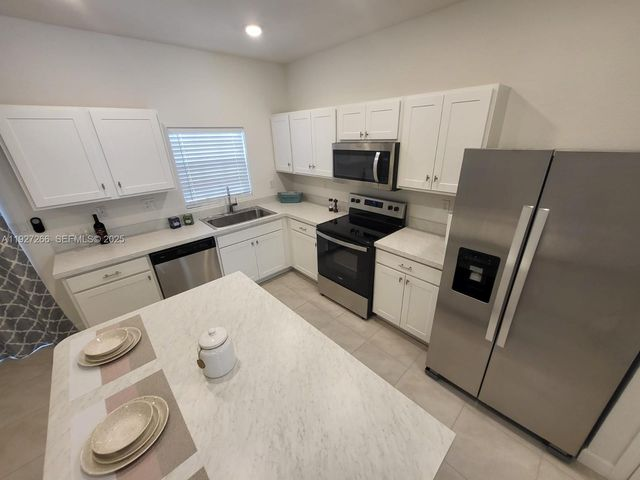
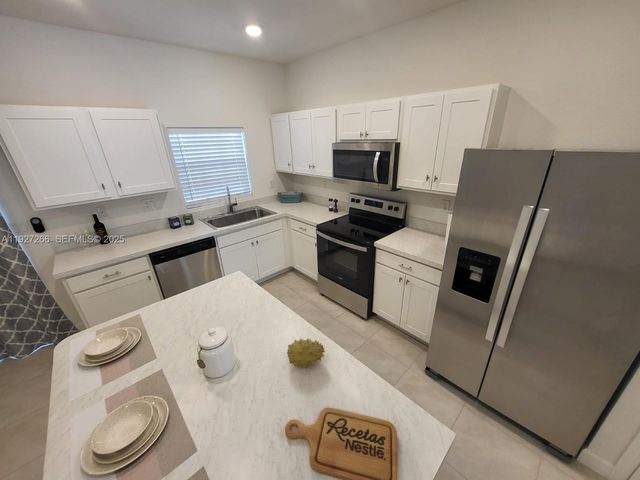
+ fruit [286,337,326,369]
+ cutting board [284,406,398,480]
